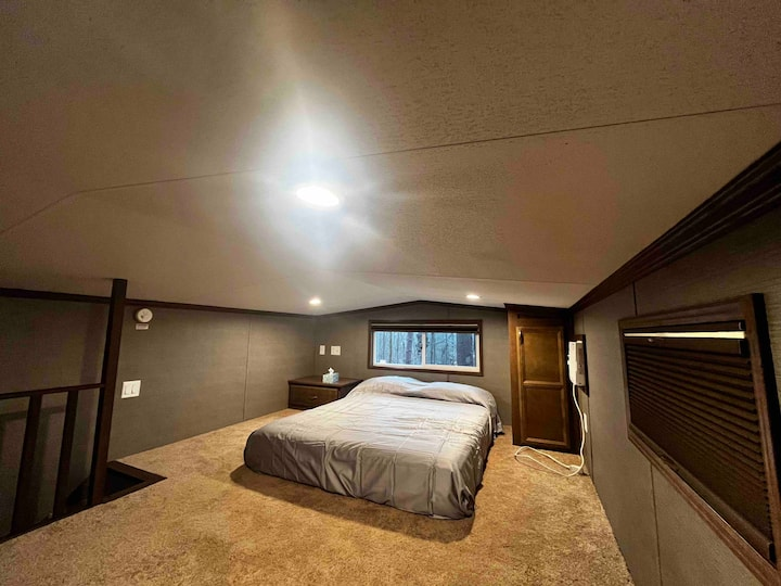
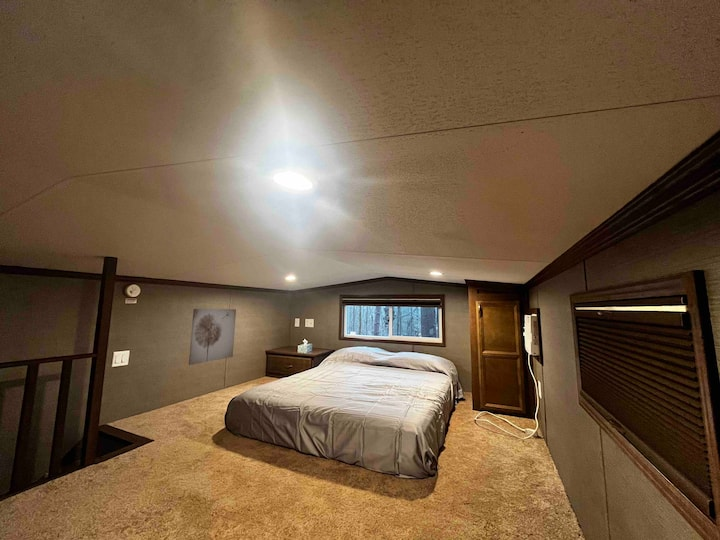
+ wall art [188,308,237,366]
